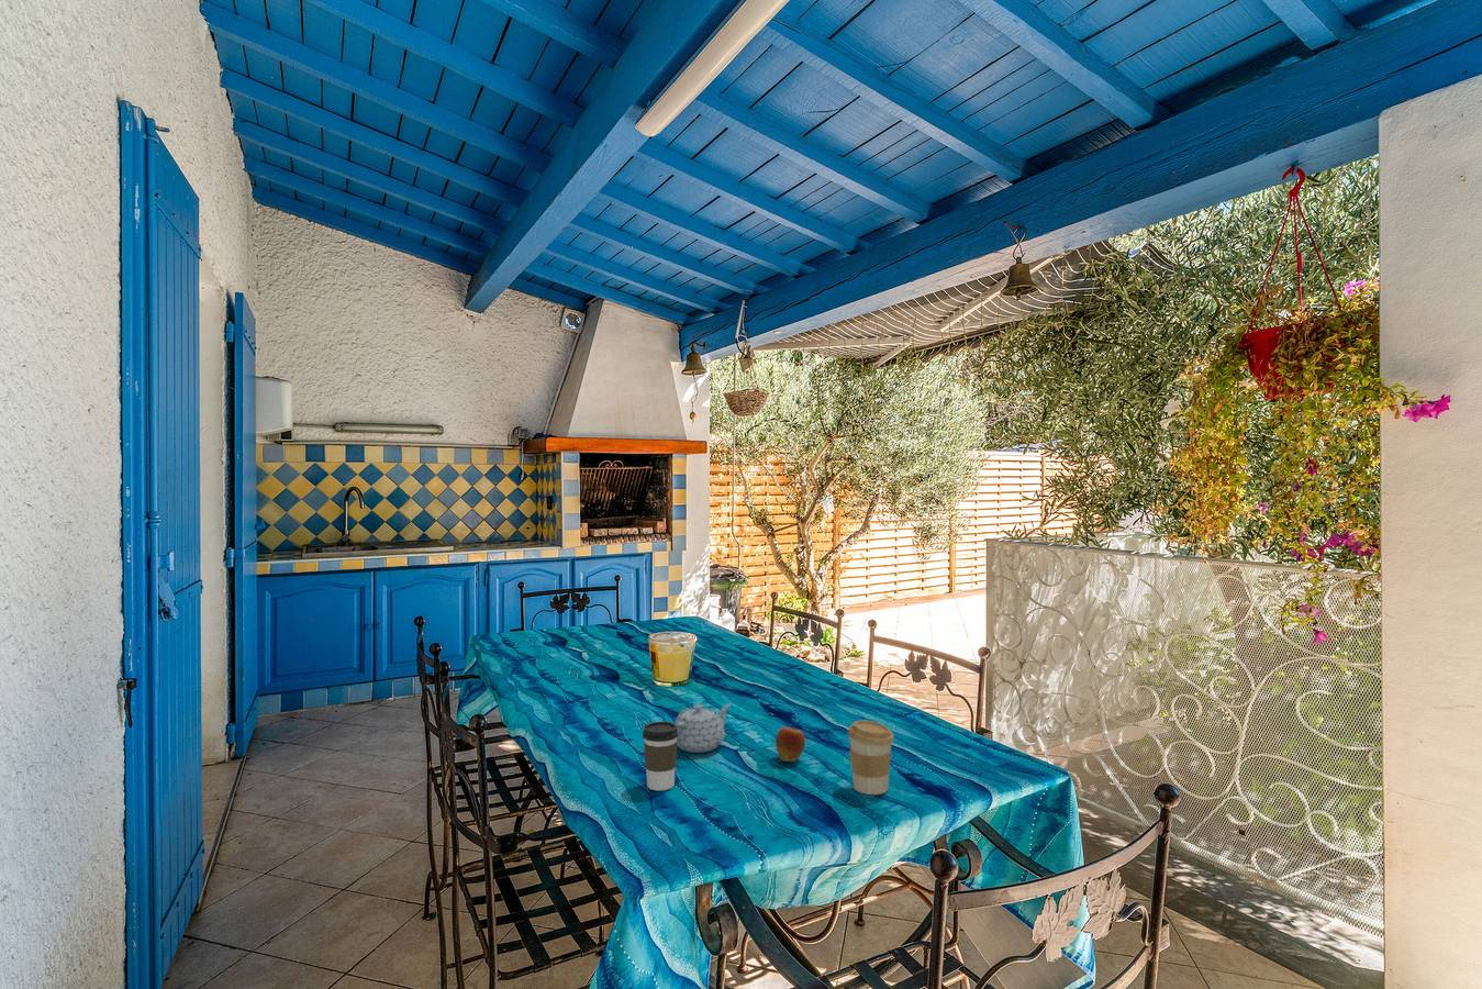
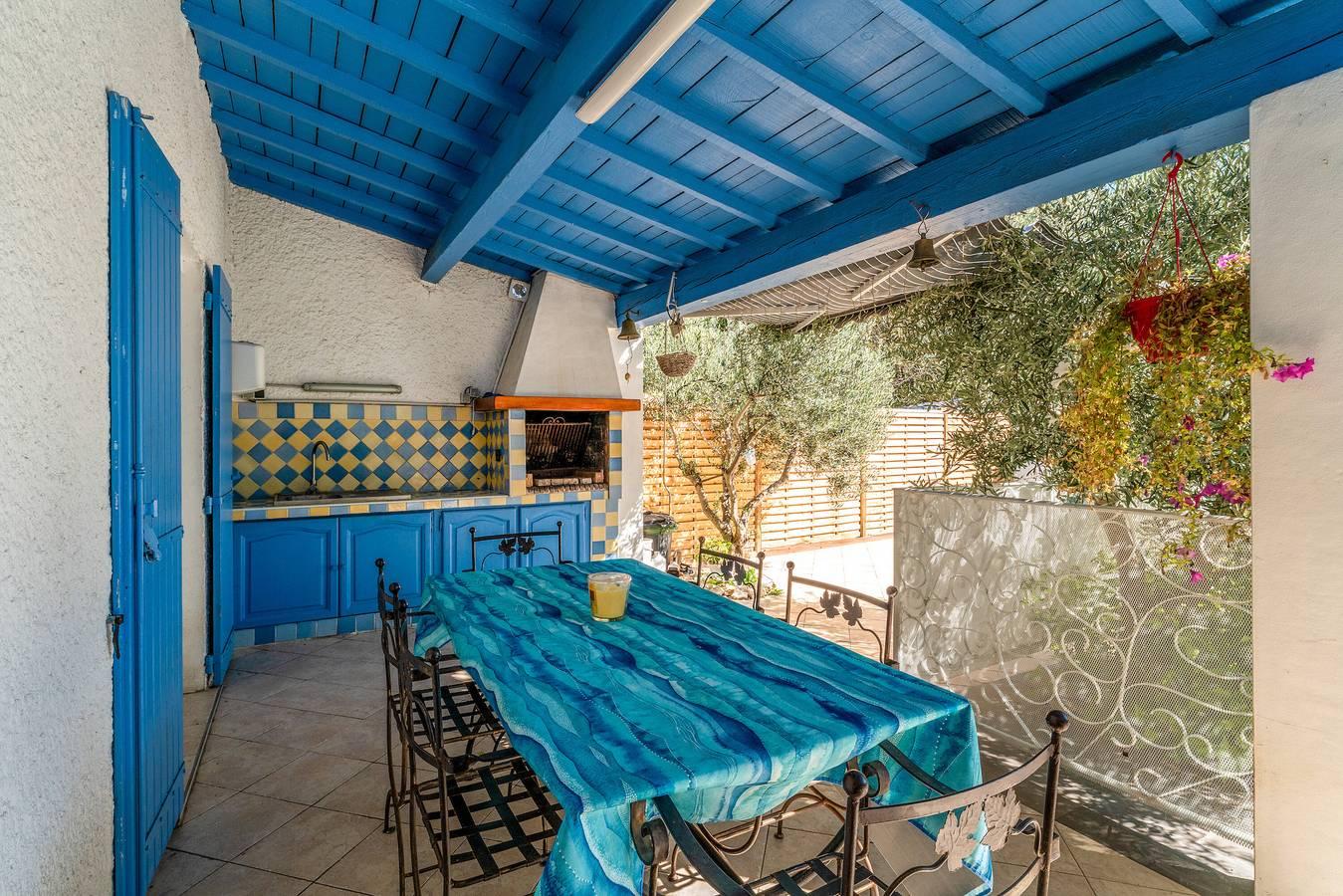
- coffee cup [847,720,895,796]
- fruit [775,721,807,763]
- teapot [673,703,732,754]
- coffee cup [641,721,679,791]
